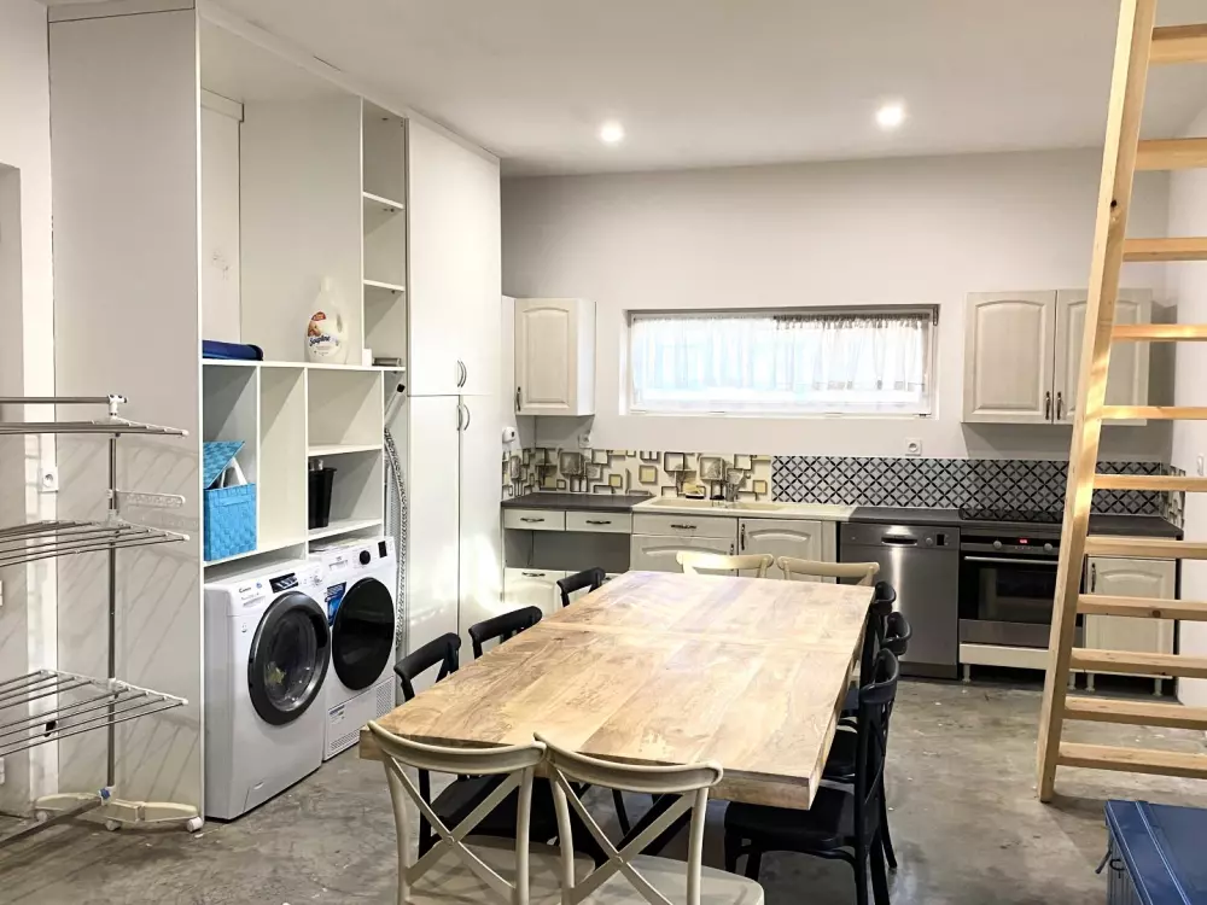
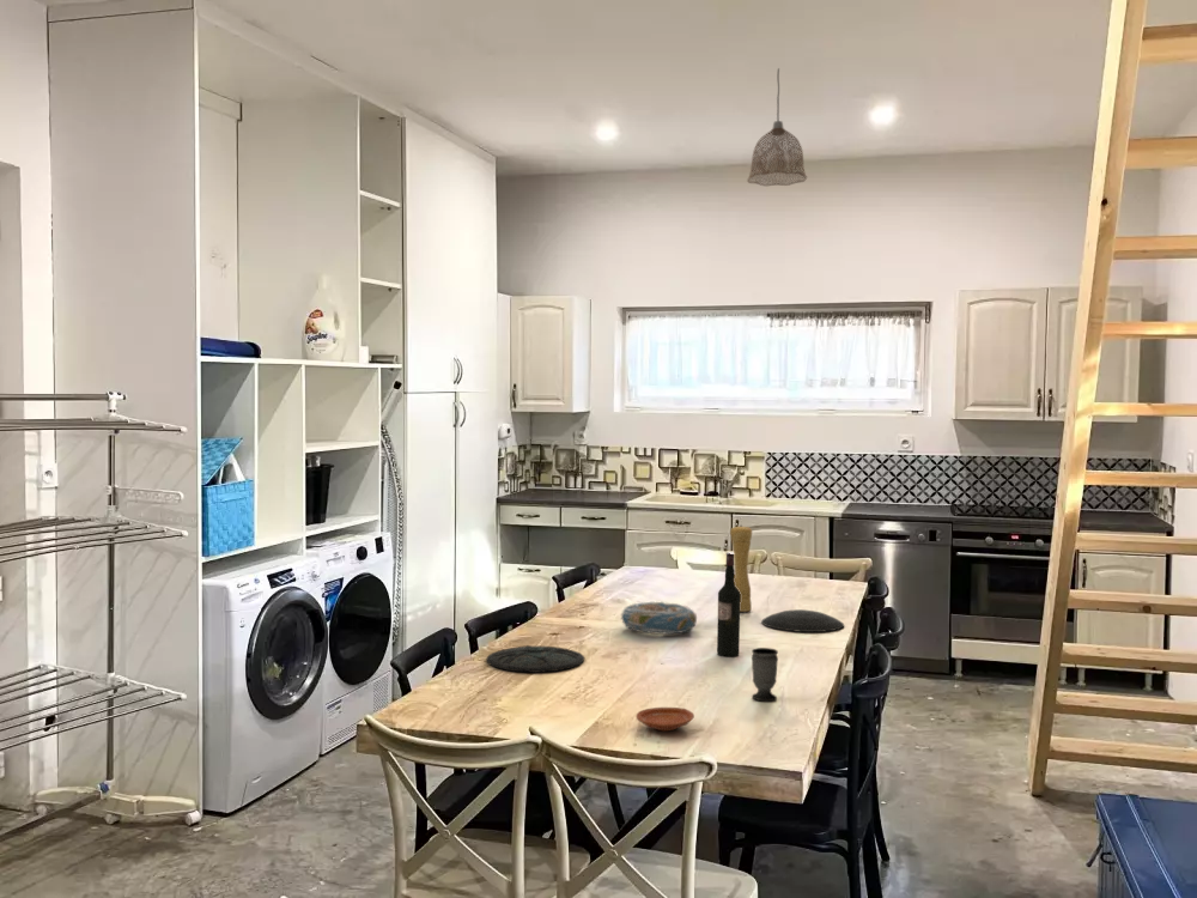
+ plate [486,644,585,674]
+ pendant lamp [746,67,808,187]
+ cup [751,647,779,702]
+ plate [636,706,695,732]
+ plate [760,608,845,633]
+ decorative bowl [620,600,698,636]
+ wine bottle [716,551,741,657]
+ pepper mill [729,524,753,613]
